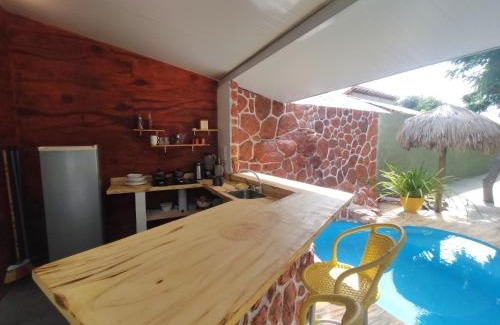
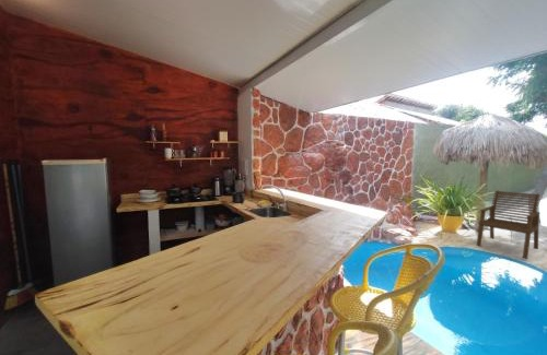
+ lounge chair [476,190,542,260]
